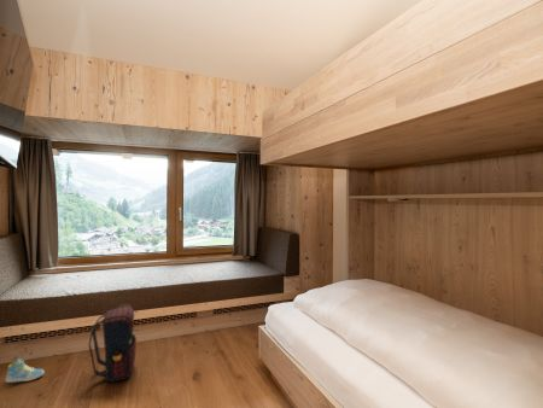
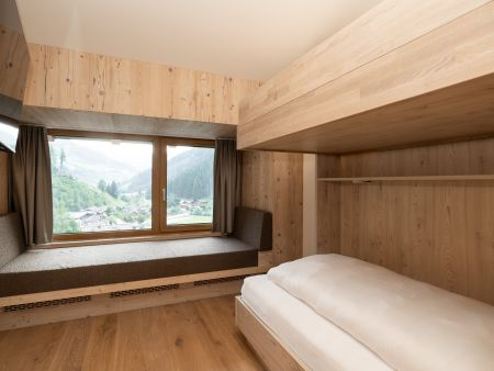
- sneaker [5,357,46,384]
- satchel [88,304,138,384]
